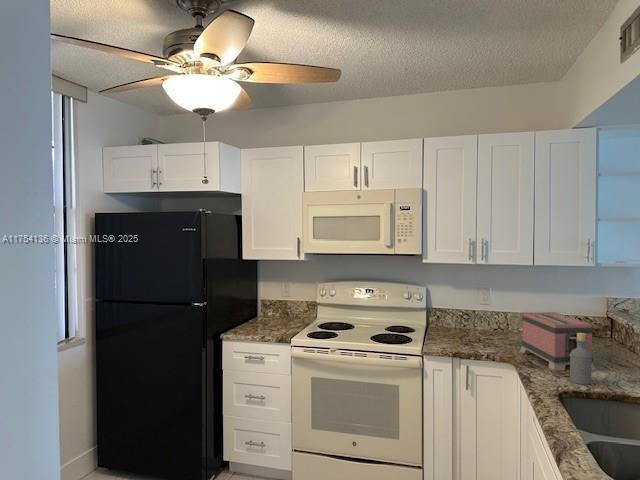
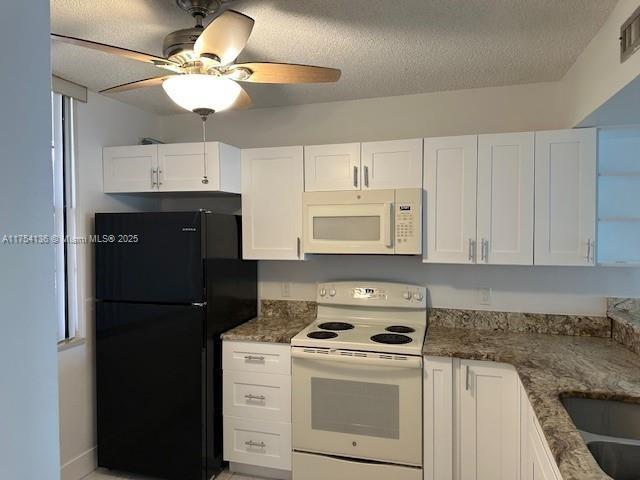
- toaster [519,311,596,372]
- bottle [569,333,593,386]
